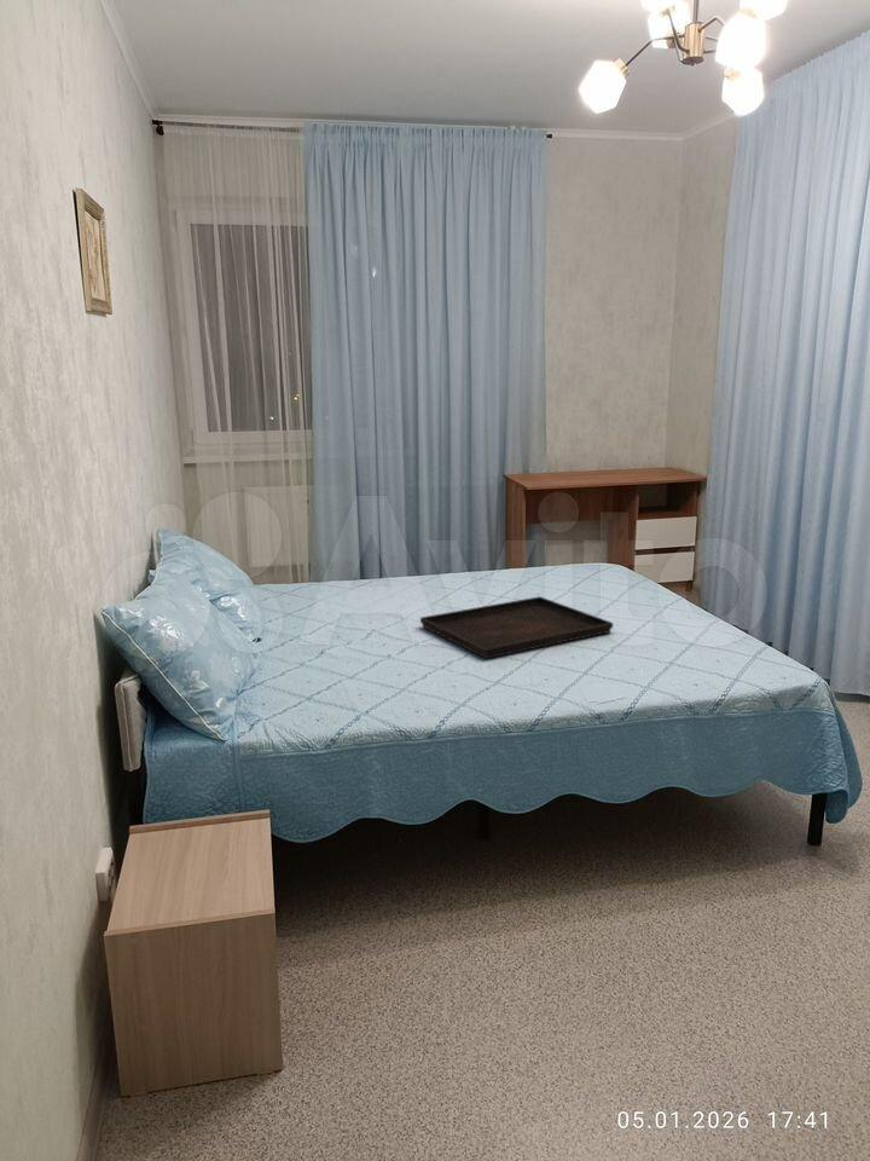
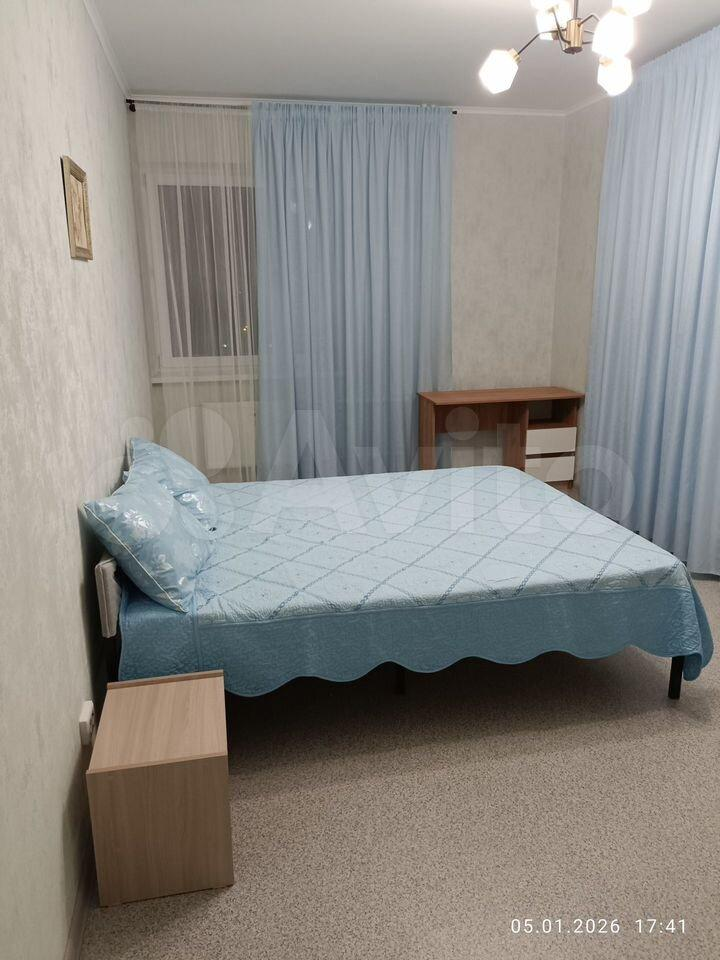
- serving tray [419,595,614,660]
